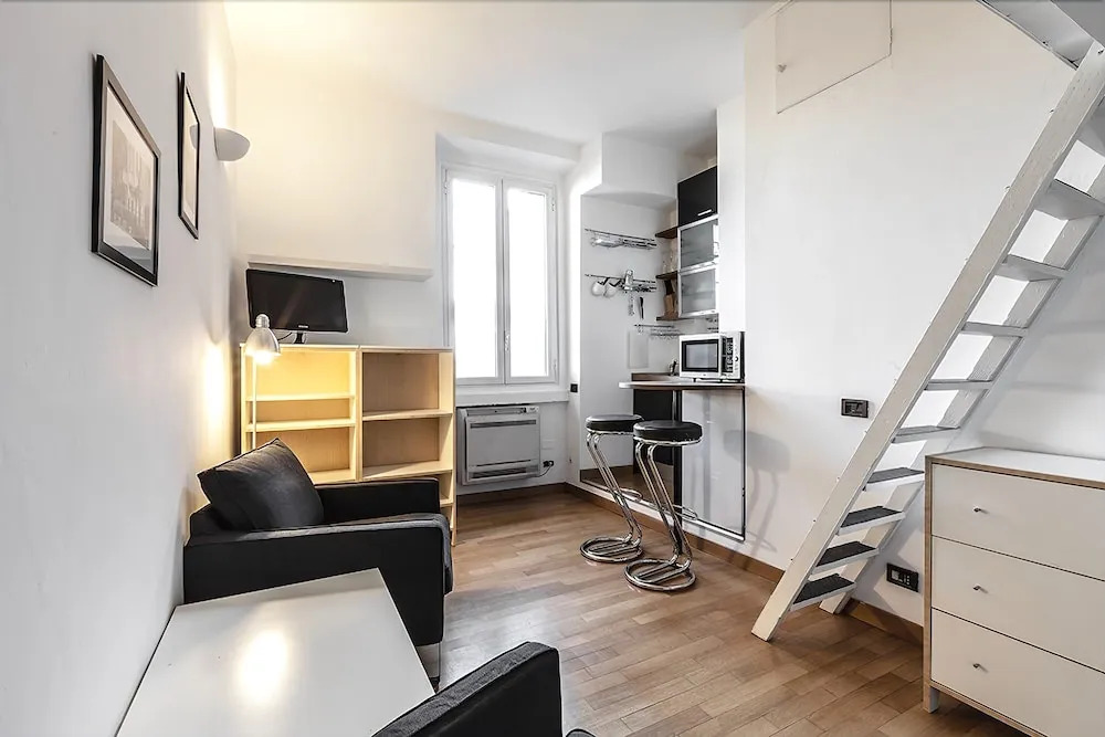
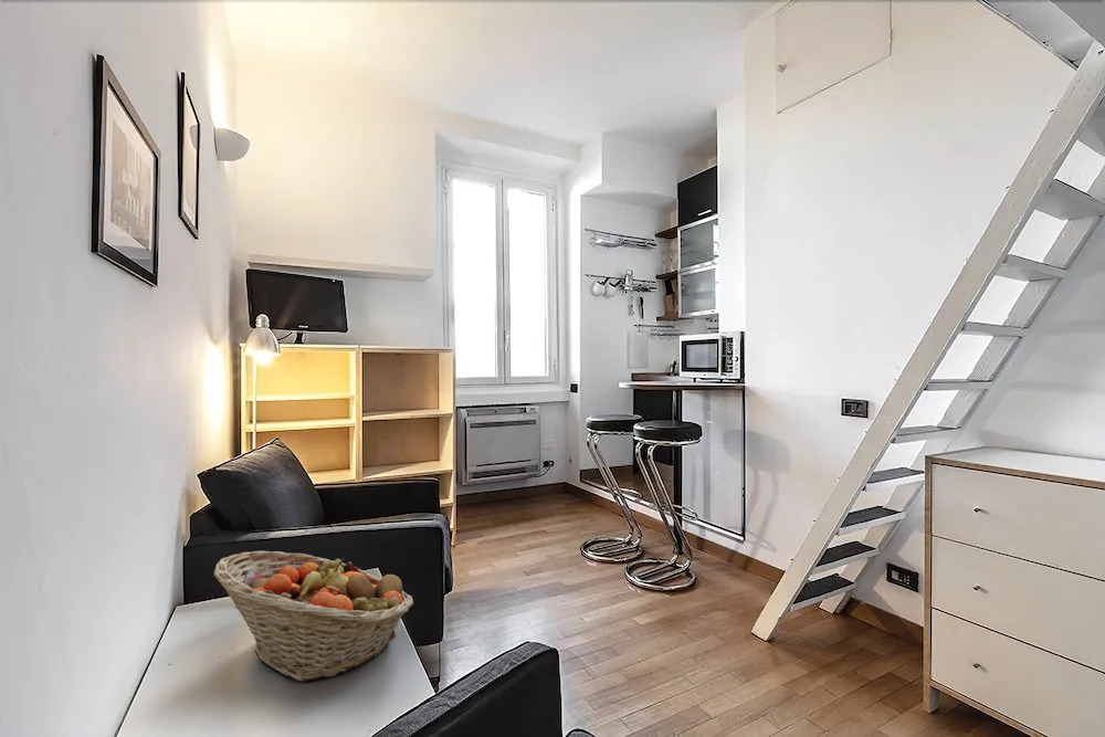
+ fruit basket [213,550,414,683]
